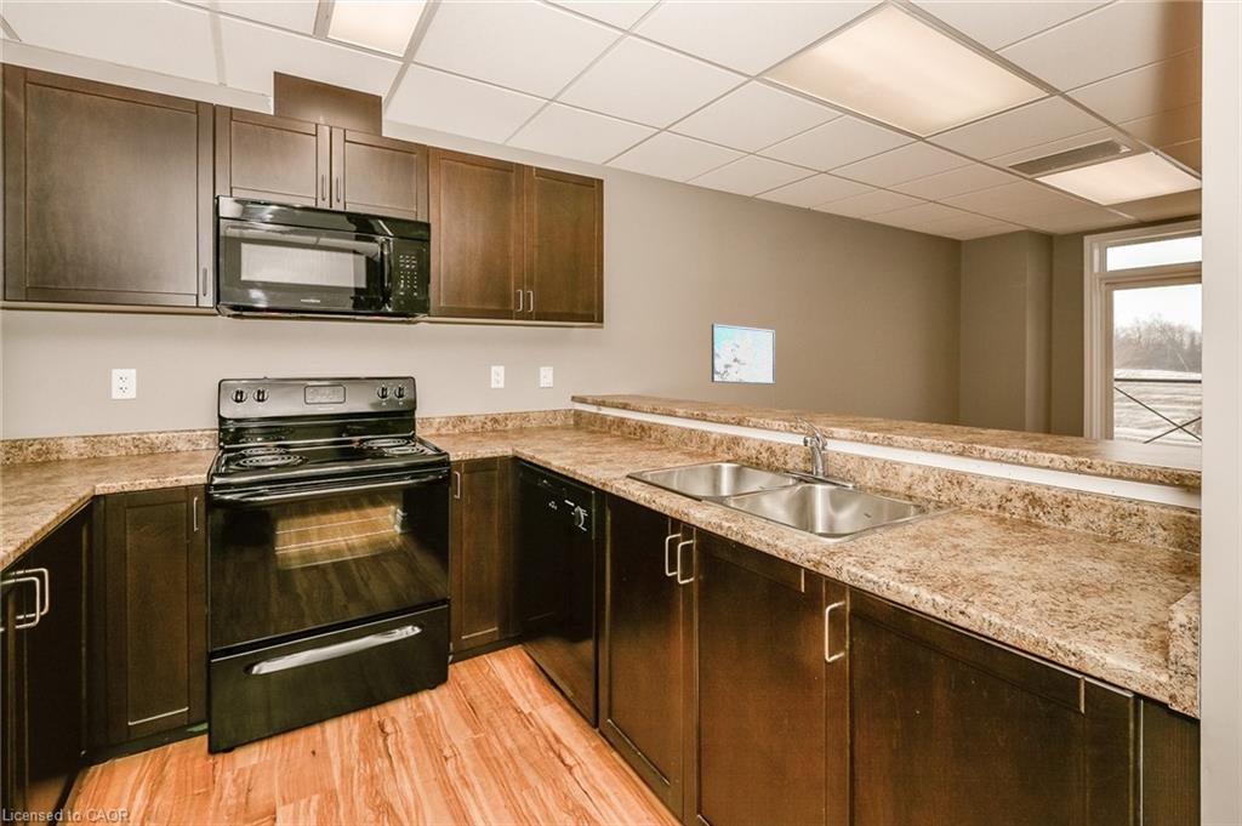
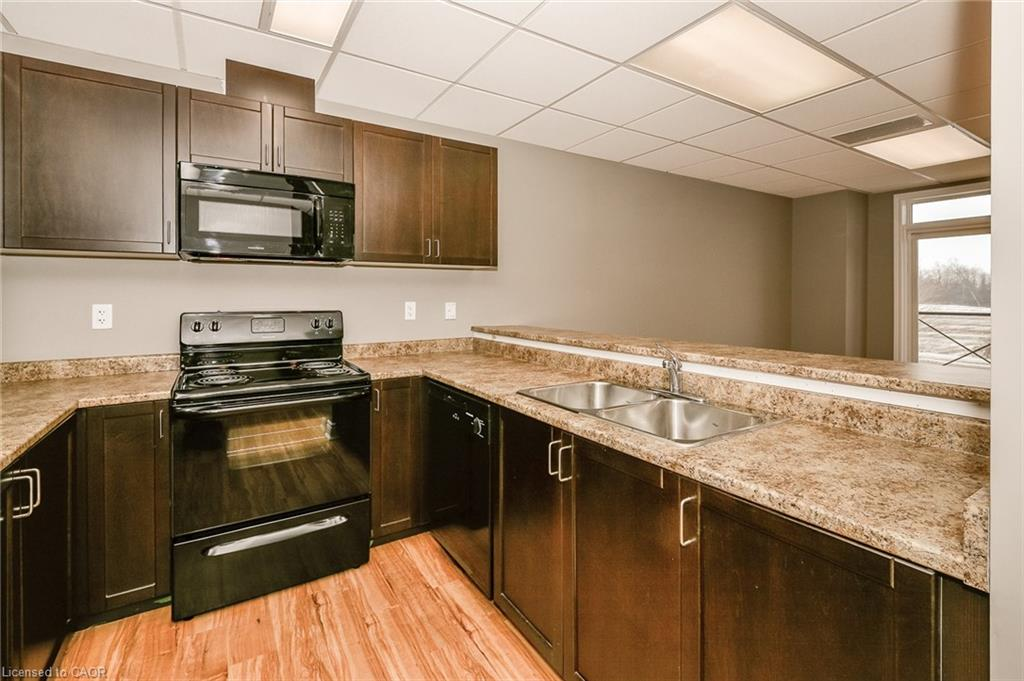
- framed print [711,323,776,386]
